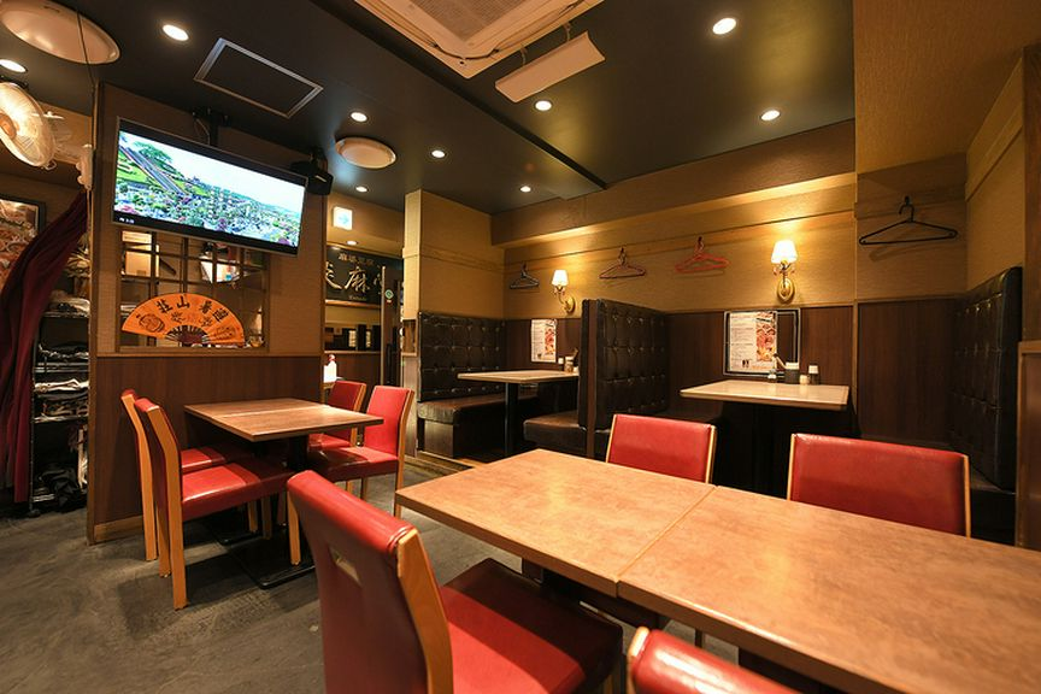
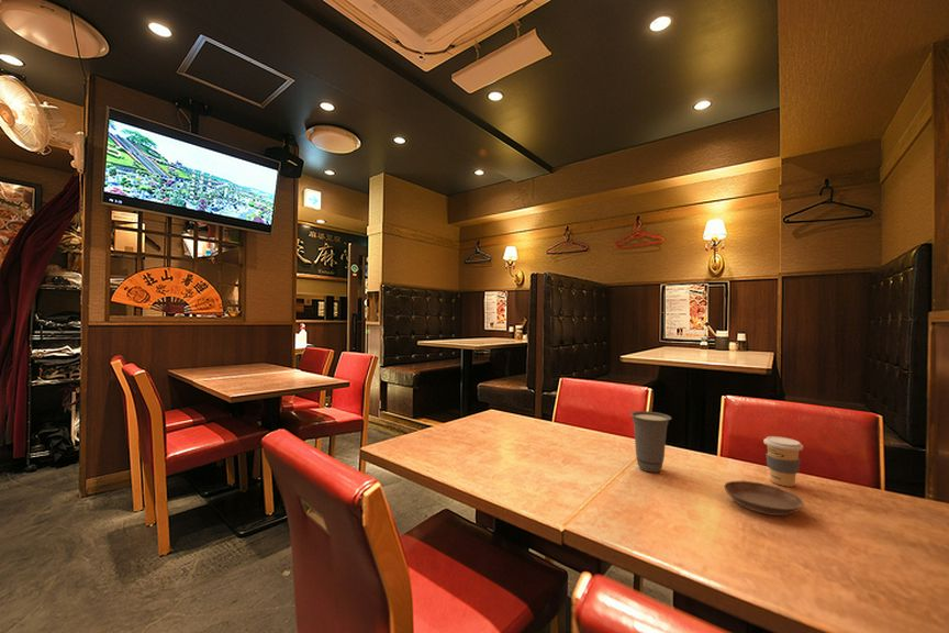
+ cup [629,410,672,474]
+ saucer [723,480,804,517]
+ coffee cup [762,435,804,487]
